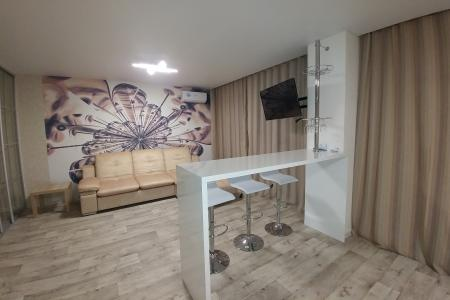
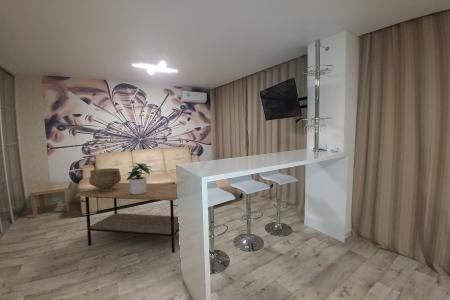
+ potted plant [125,161,154,195]
+ coffee table [75,182,180,254]
+ ceramic pot [88,167,122,191]
